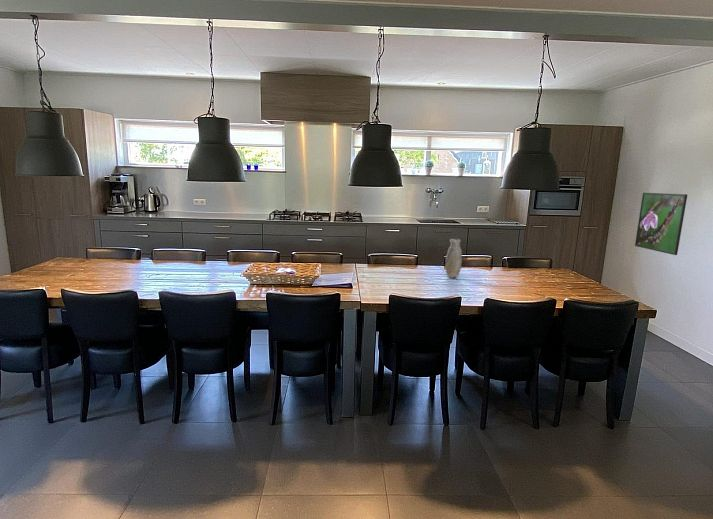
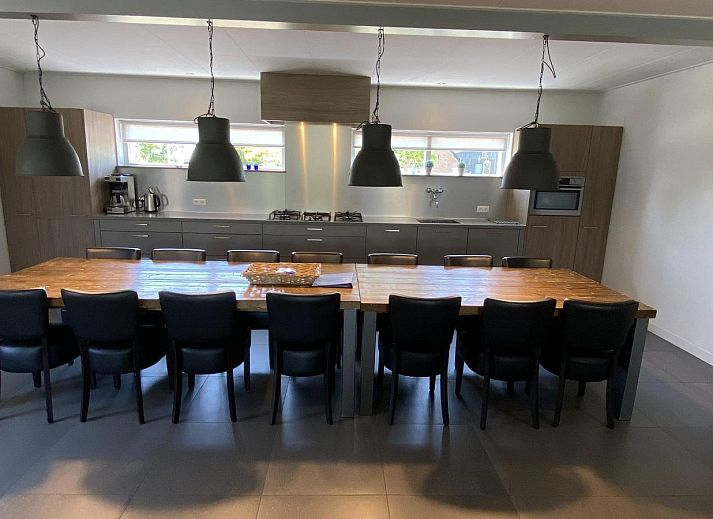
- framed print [634,192,688,256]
- vase [444,238,463,279]
